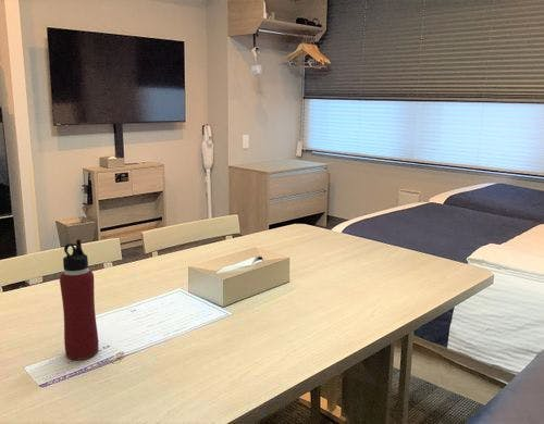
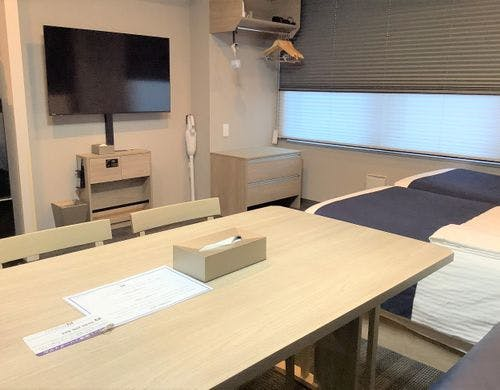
- water bottle [59,238,99,361]
